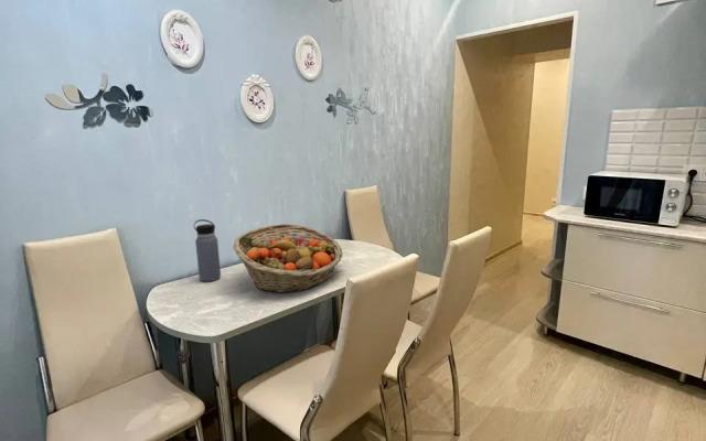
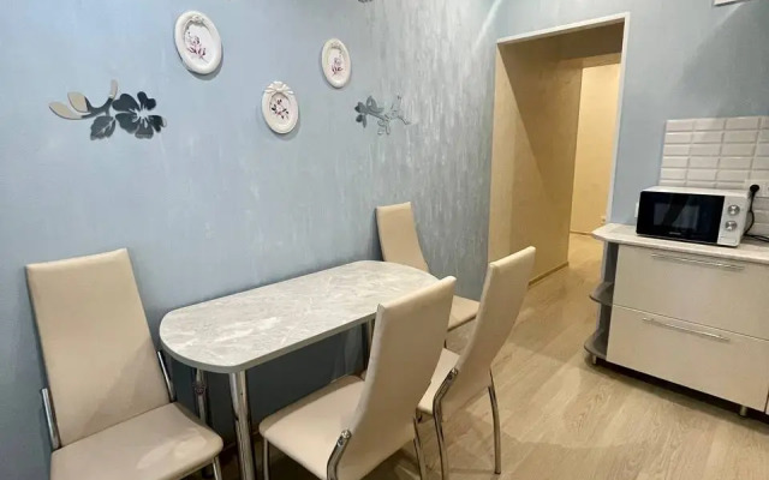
- fruit basket [232,223,344,294]
- water bottle [193,218,222,282]
